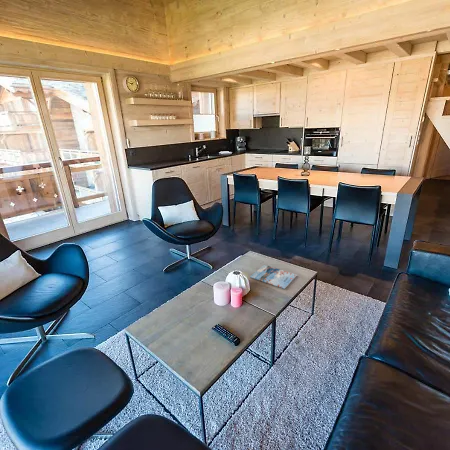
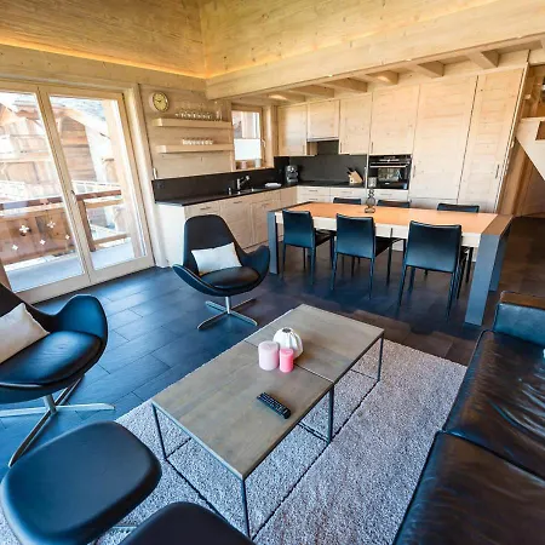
- magazine [249,264,298,290]
